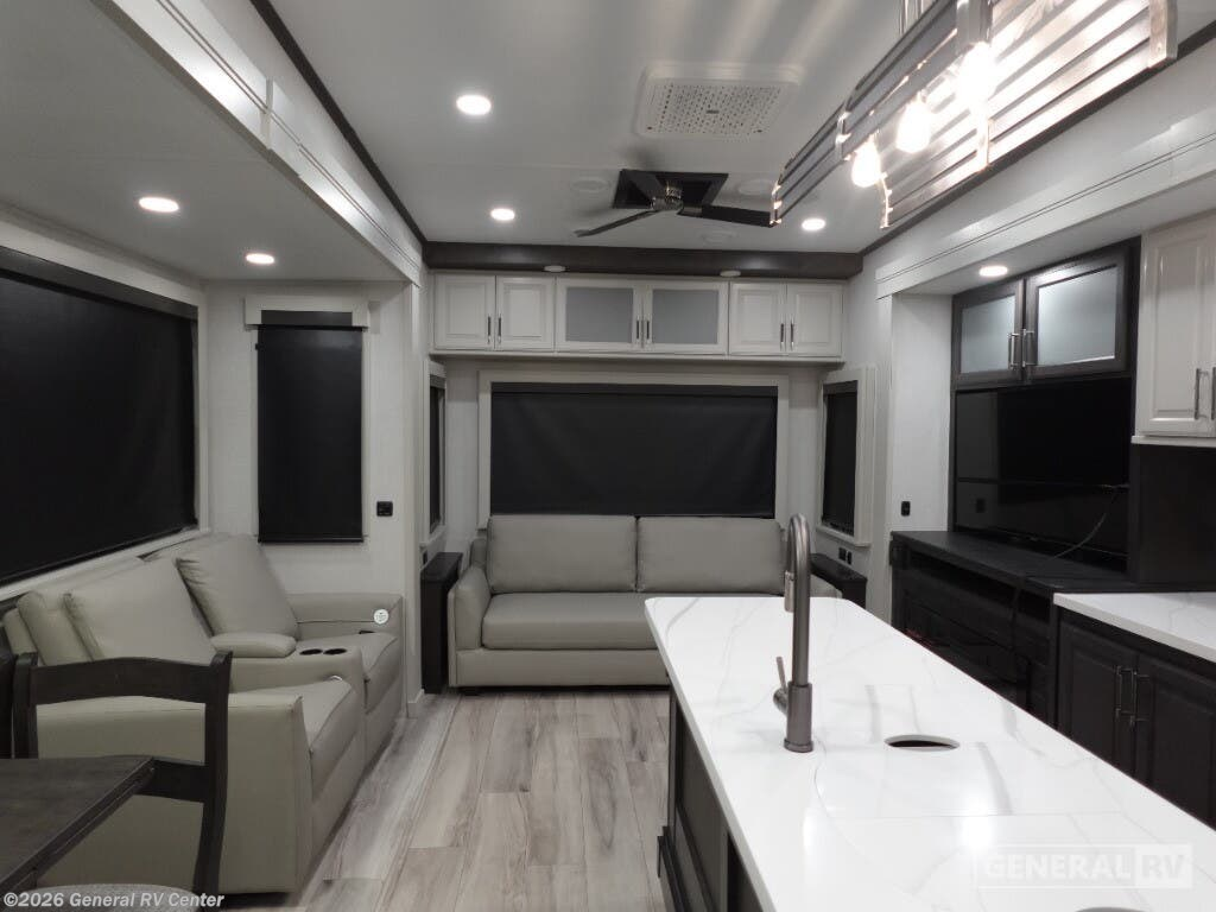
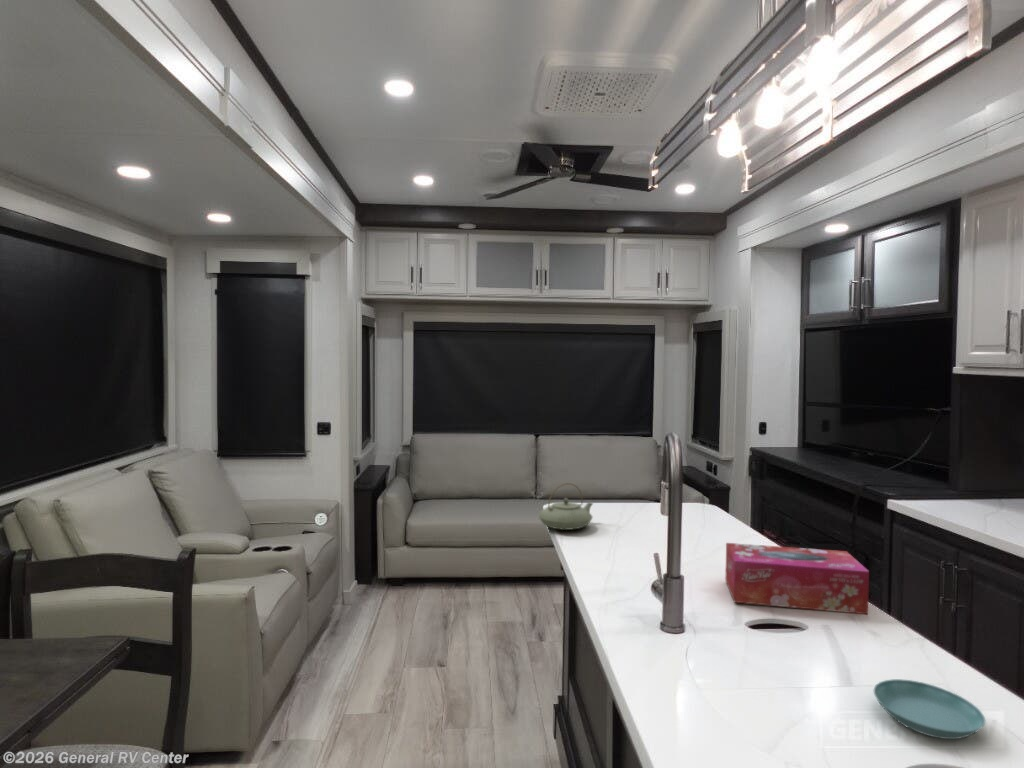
+ teapot [538,482,594,531]
+ saucer [873,678,986,740]
+ tissue box [724,542,870,615]
